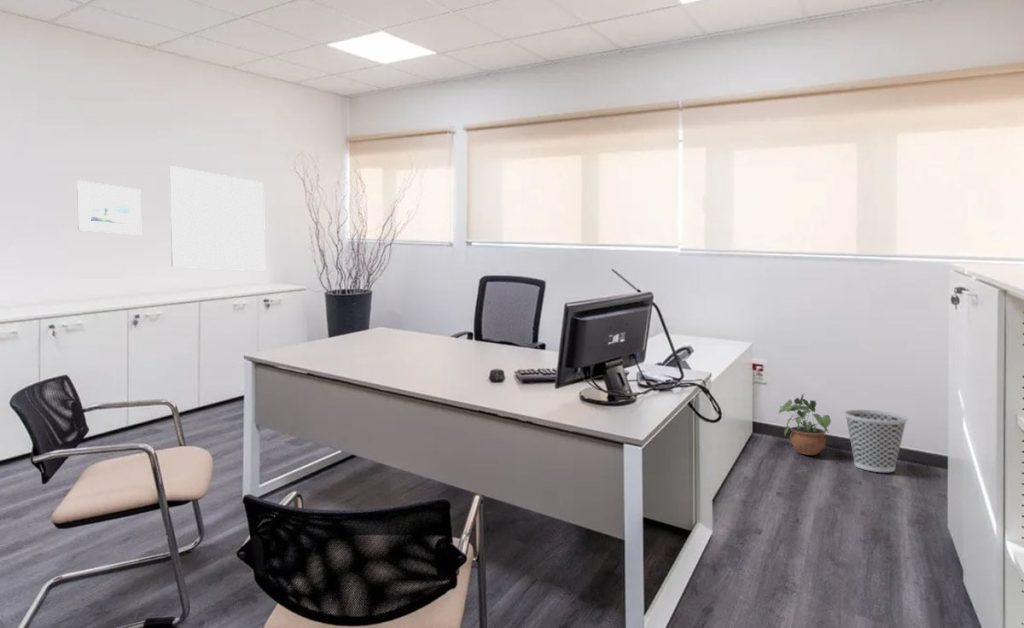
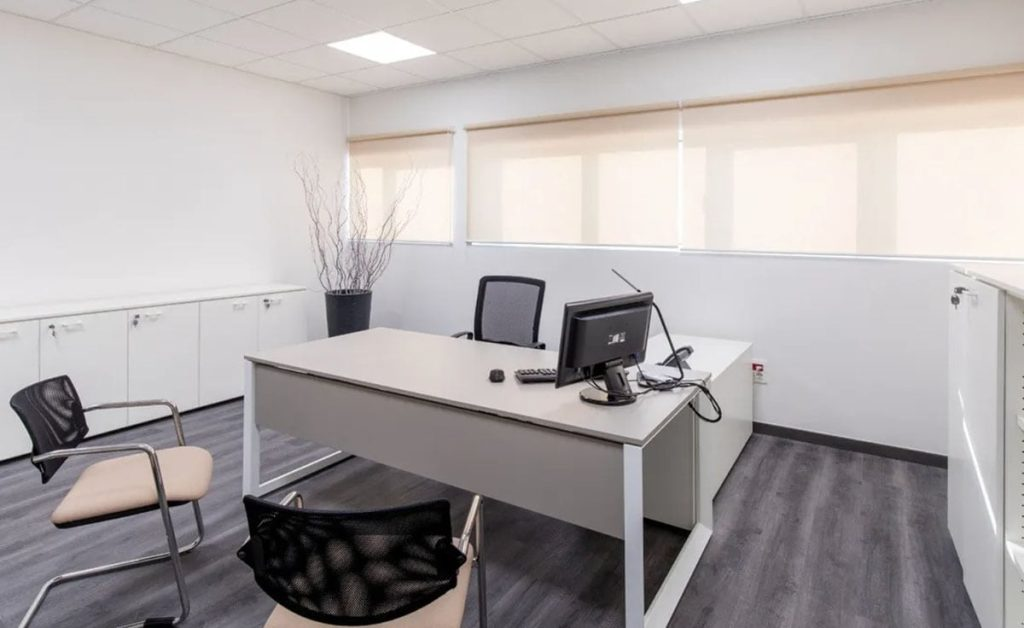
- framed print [76,180,142,236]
- potted plant [778,392,832,456]
- wall art [168,165,266,271]
- wastebasket [843,409,909,473]
